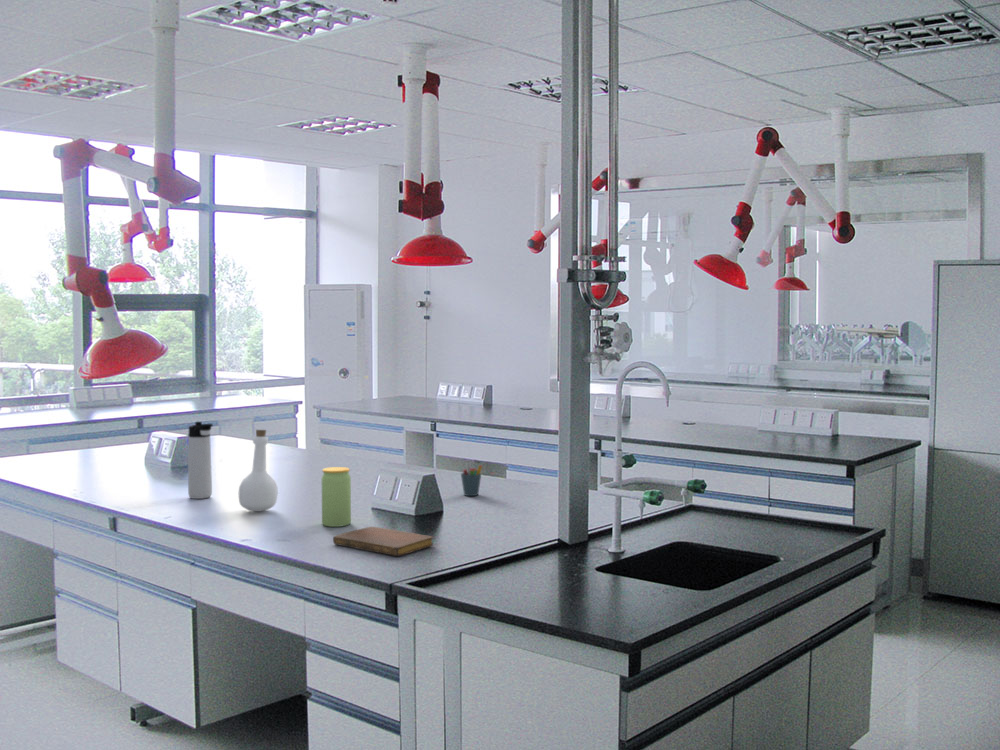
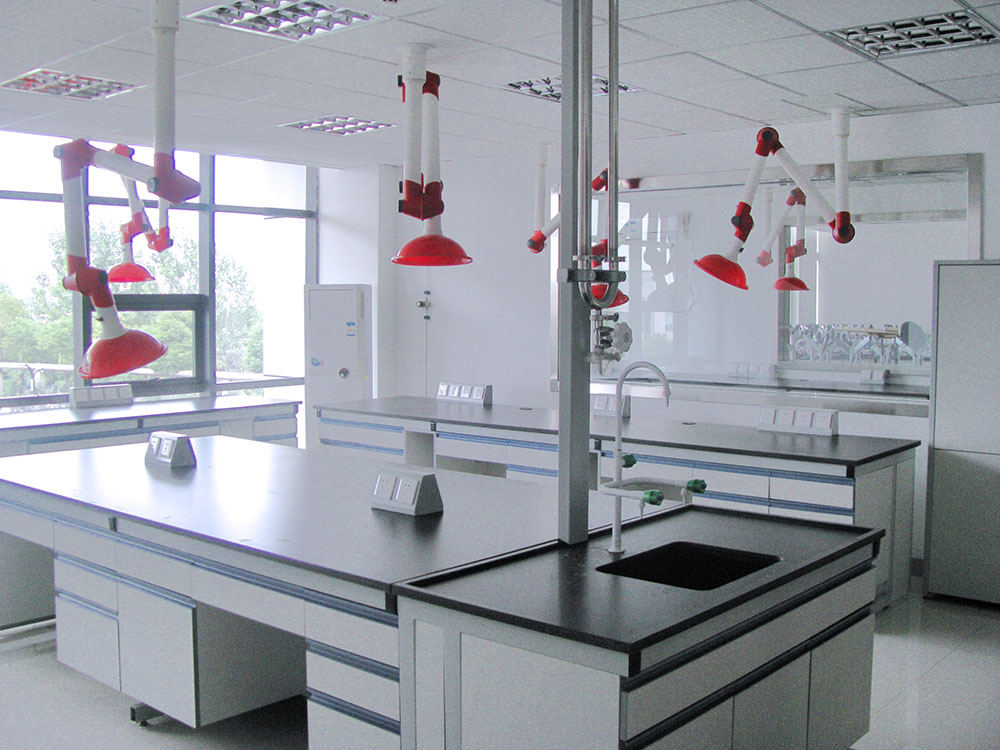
- notebook [332,526,434,557]
- thermos bottle [187,421,214,500]
- bottle [238,429,279,512]
- jar [321,466,352,528]
- pen holder [460,460,483,497]
